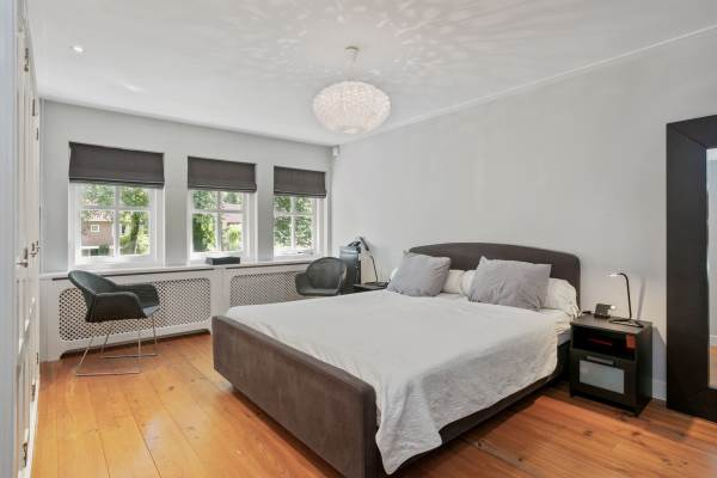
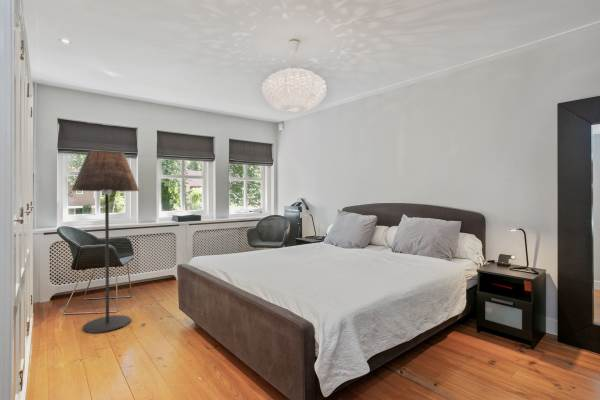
+ floor lamp [71,150,140,334]
